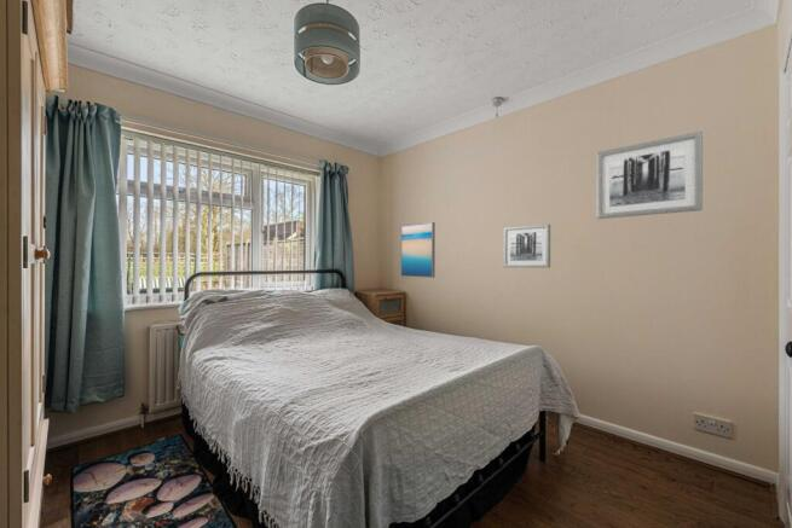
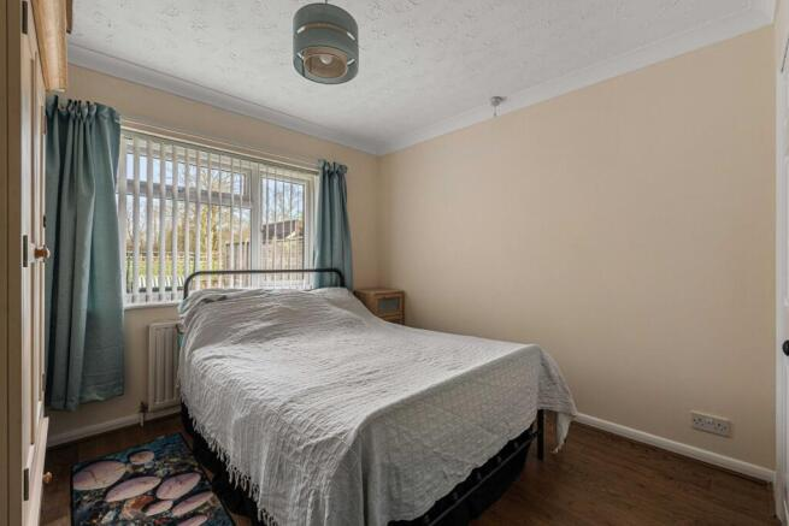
- wall art [503,224,551,268]
- wall art [400,221,437,279]
- wall art [596,130,704,220]
